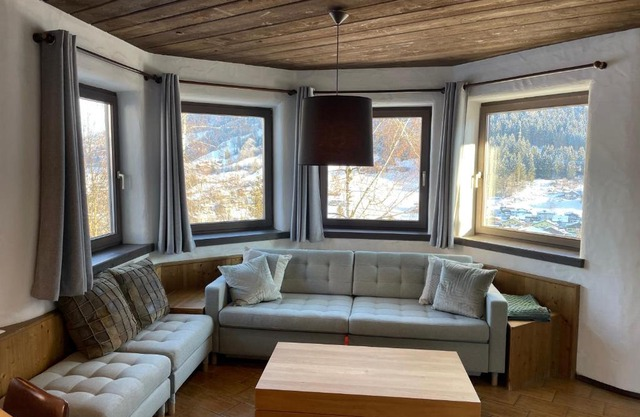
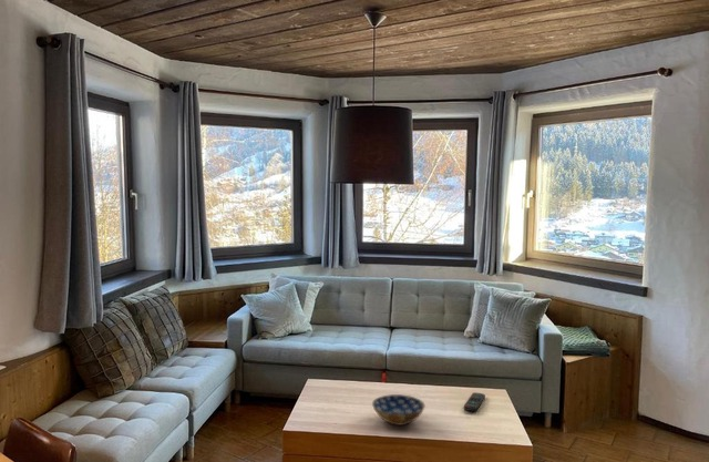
+ bowl [371,393,427,427]
+ remote control [463,391,486,412]
